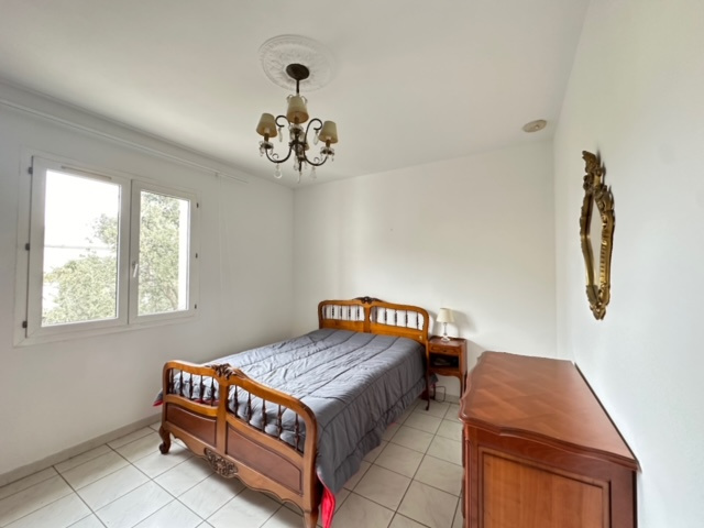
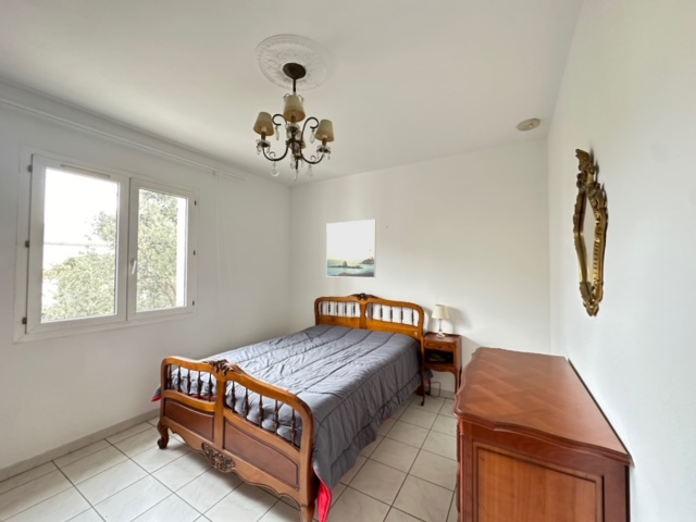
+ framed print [325,219,376,278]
